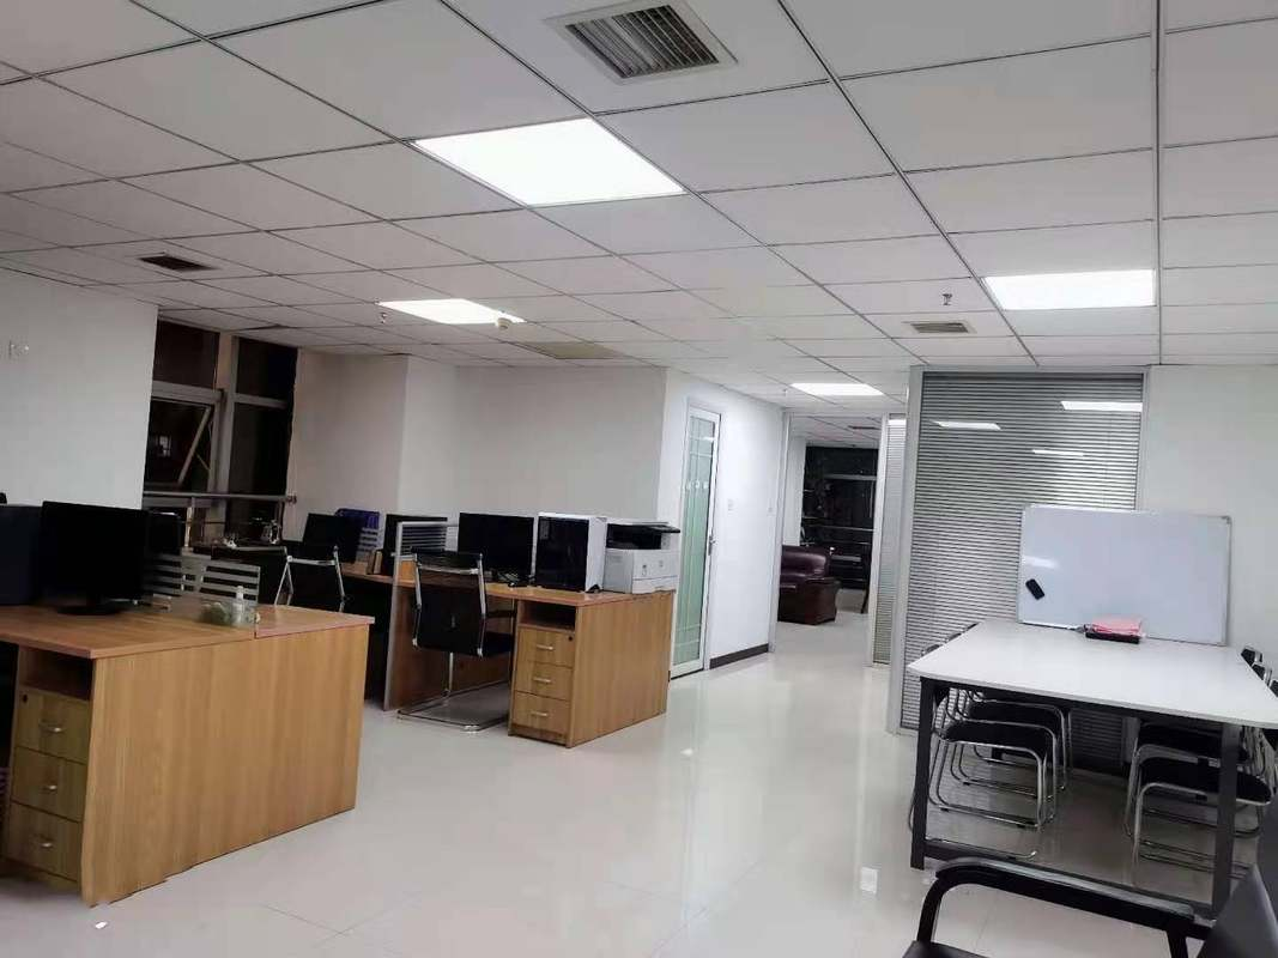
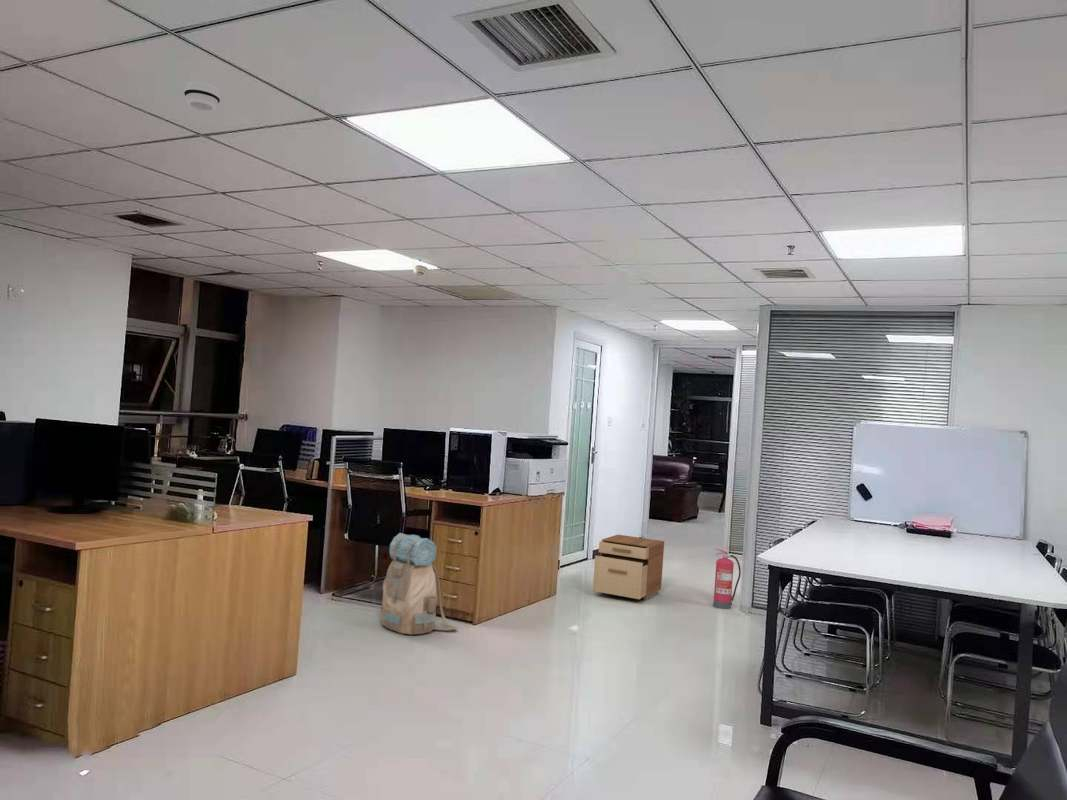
+ fire extinguisher [712,548,742,610]
+ filing cabinet [592,534,665,601]
+ smoke detector [183,80,221,112]
+ backpack [380,532,459,636]
